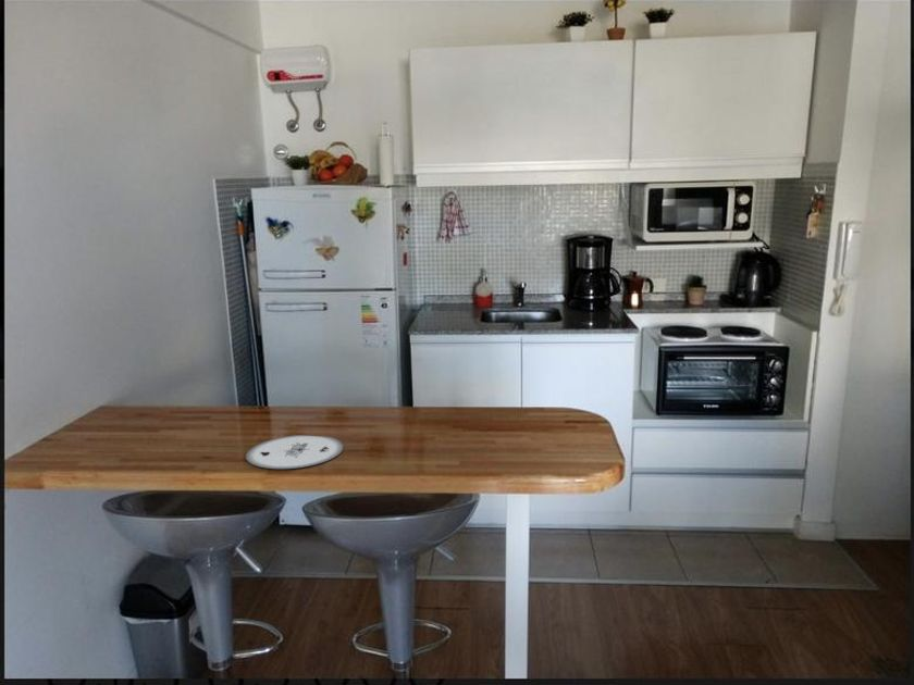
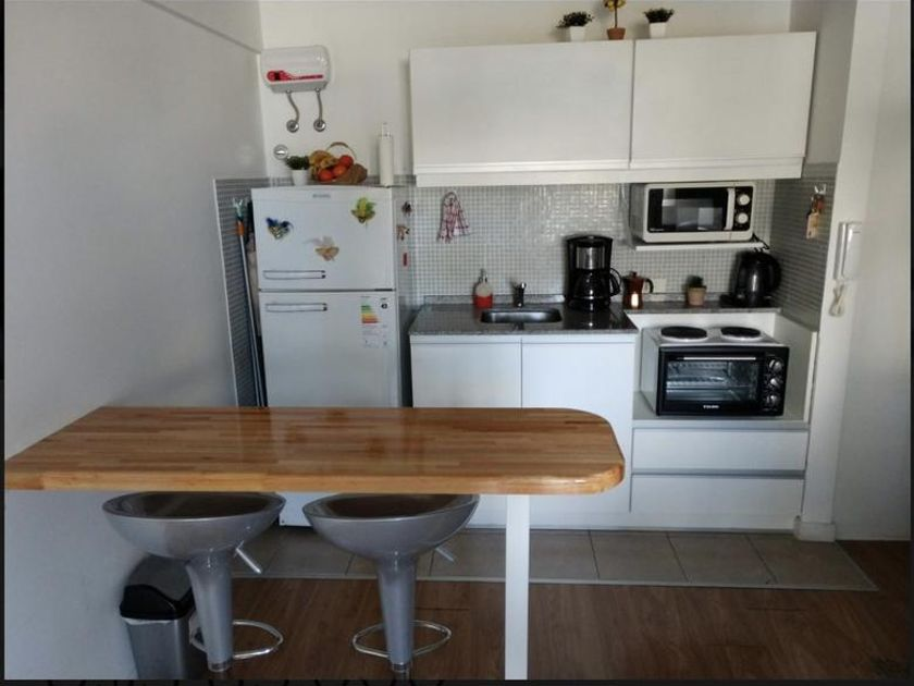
- plate [245,434,345,470]
